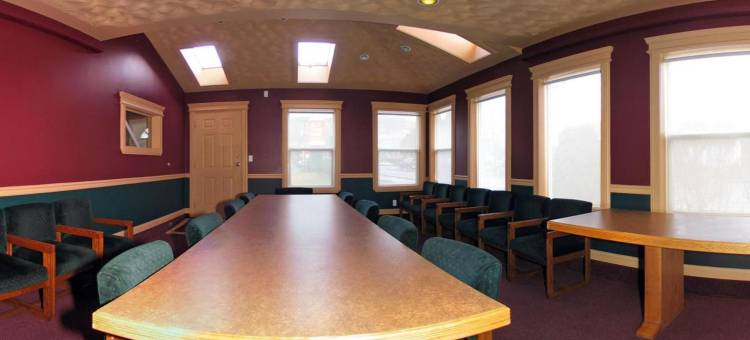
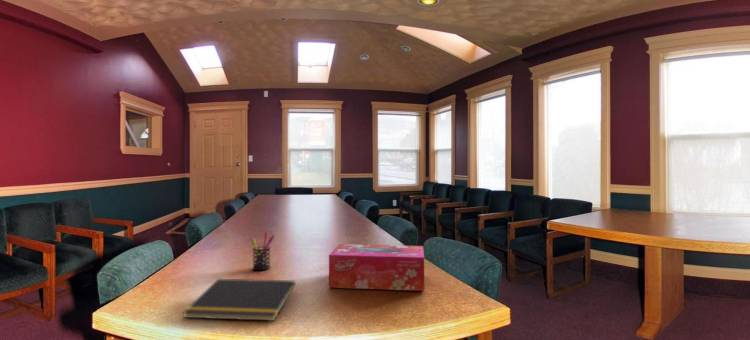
+ tissue box [328,243,425,292]
+ notepad [182,278,296,322]
+ pen holder [250,231,275,271]
